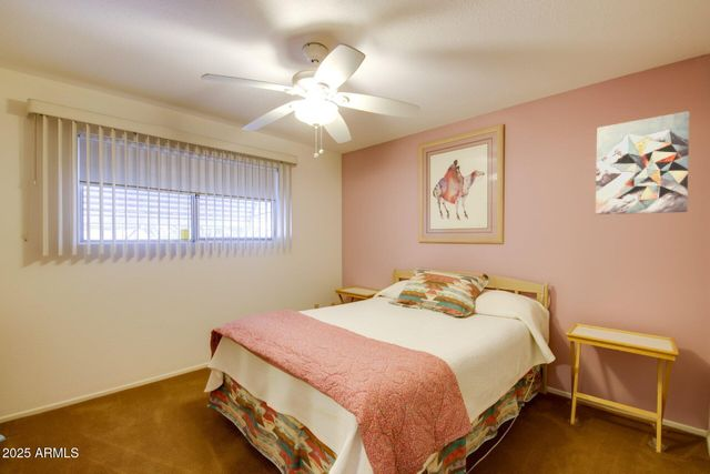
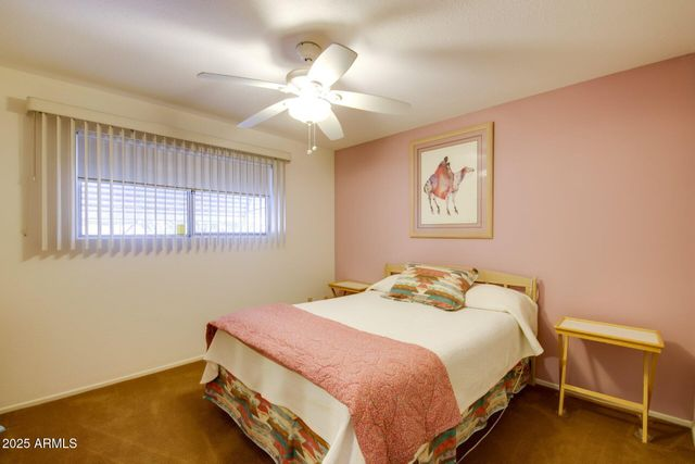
- wall art [595,110,690,215]
